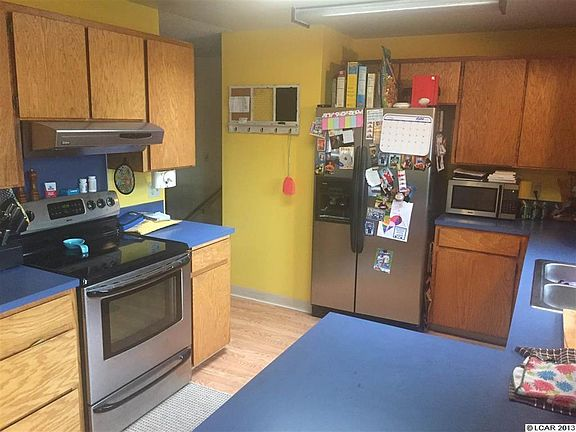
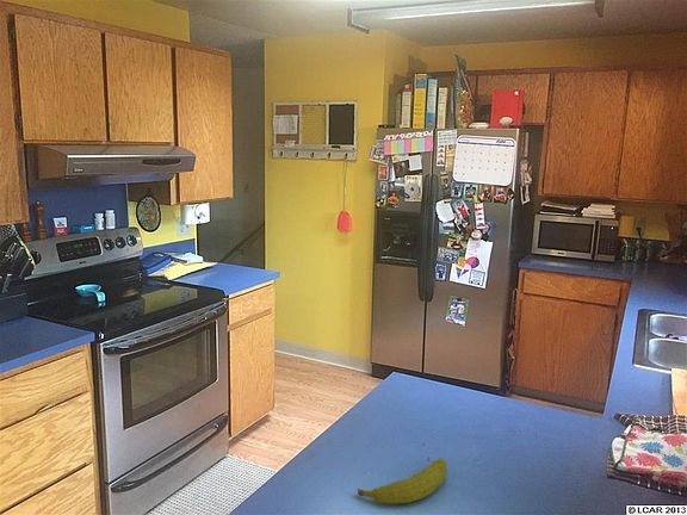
+ fruit [357,457,448,505]
